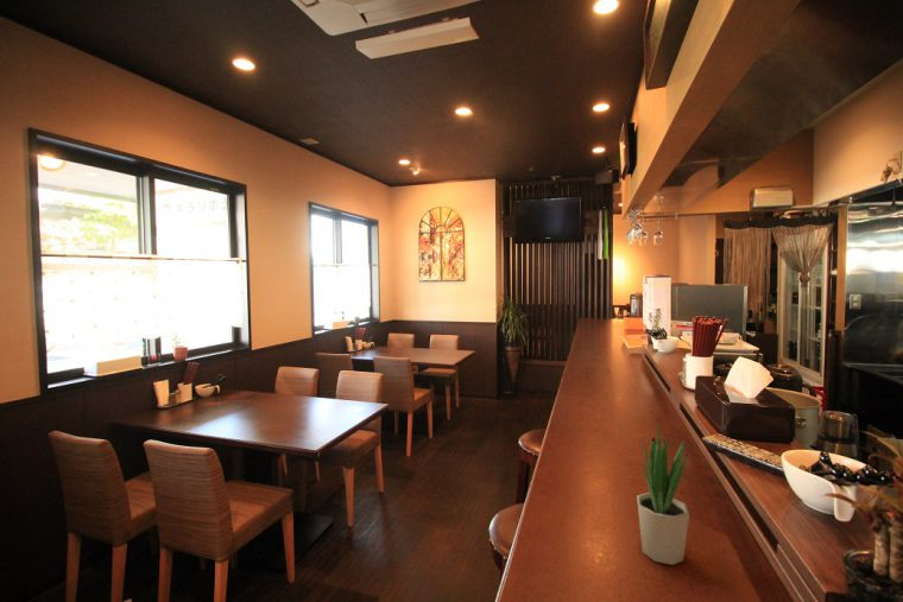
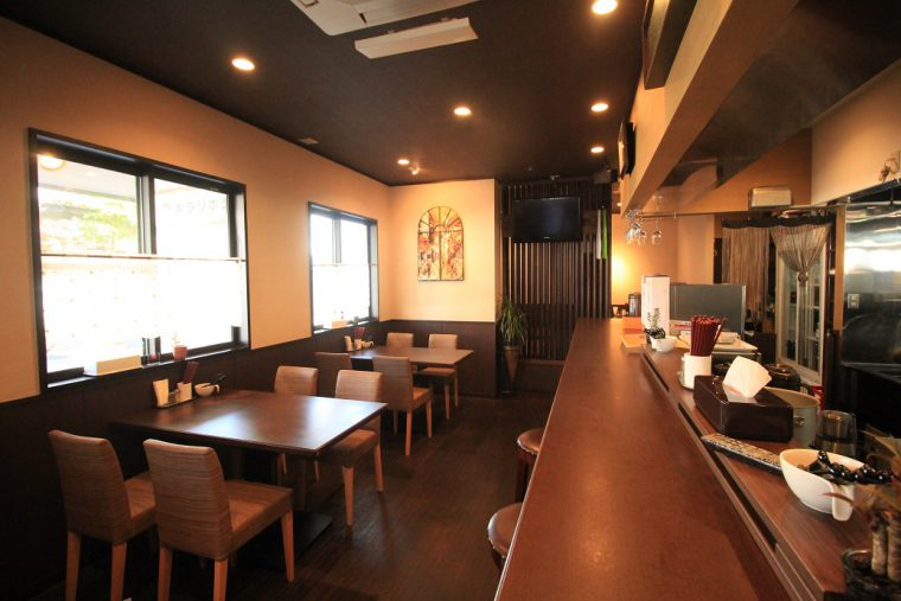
- potted plant [636,420,690,566]
